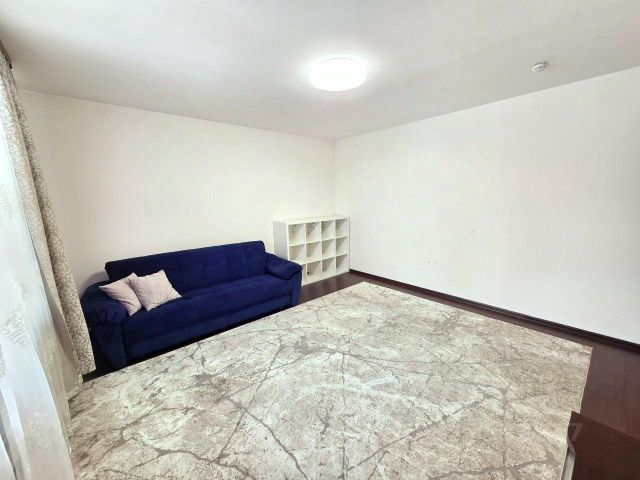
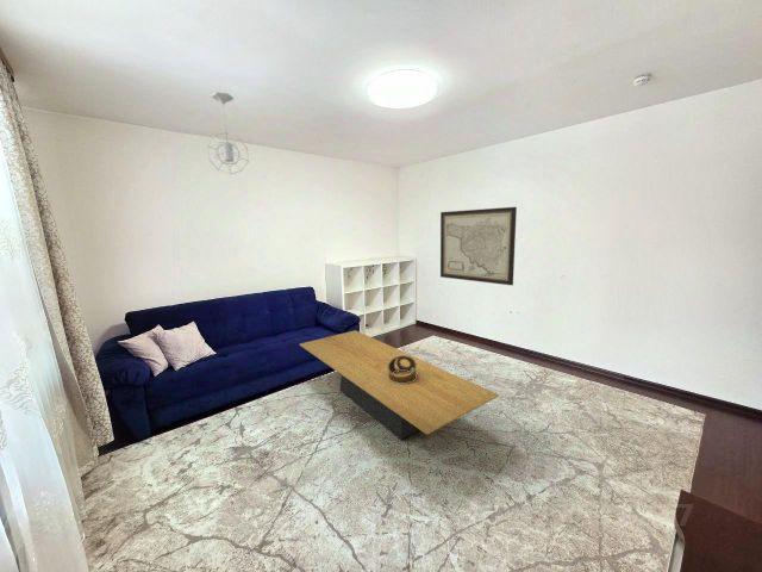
+ coffee table [299,329,500,441]
+ wall art [439,206,518,286]
+ pendant light [206,91,250,175]
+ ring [387,355,417,384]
